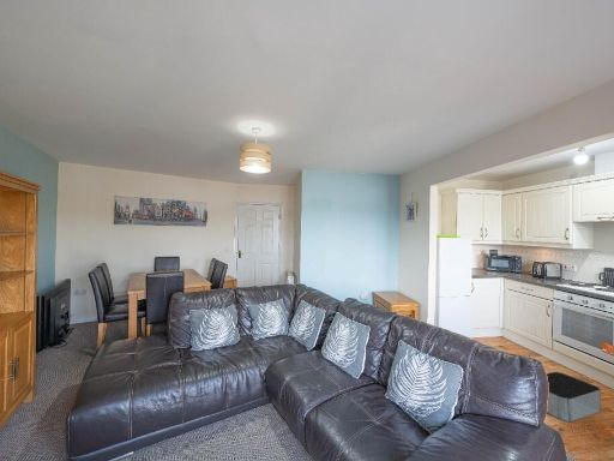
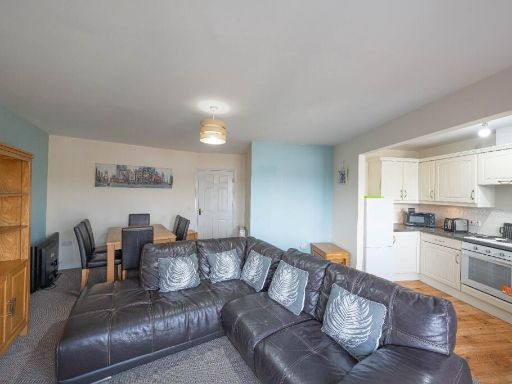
- storage bin [546,371,602,423]
